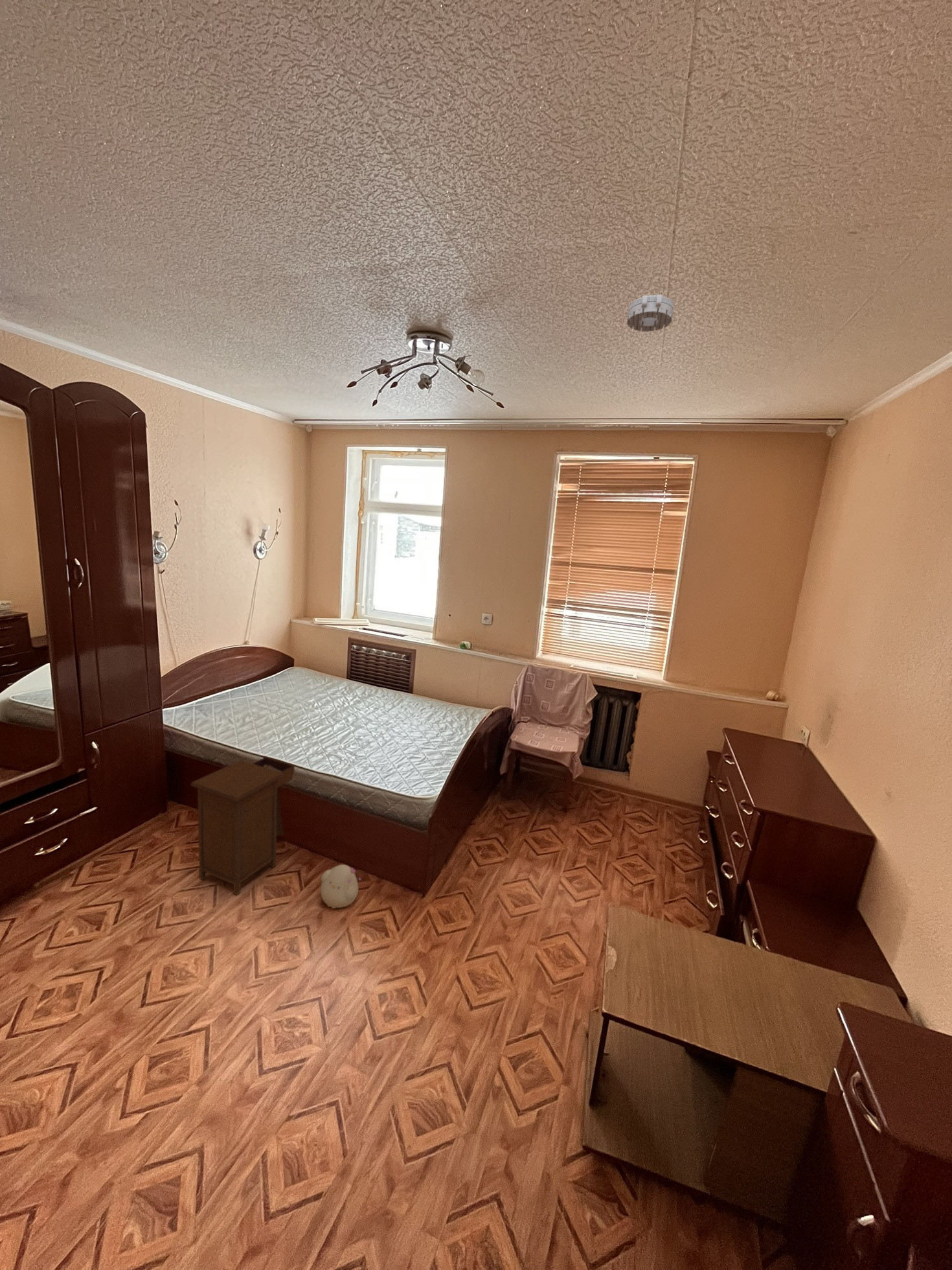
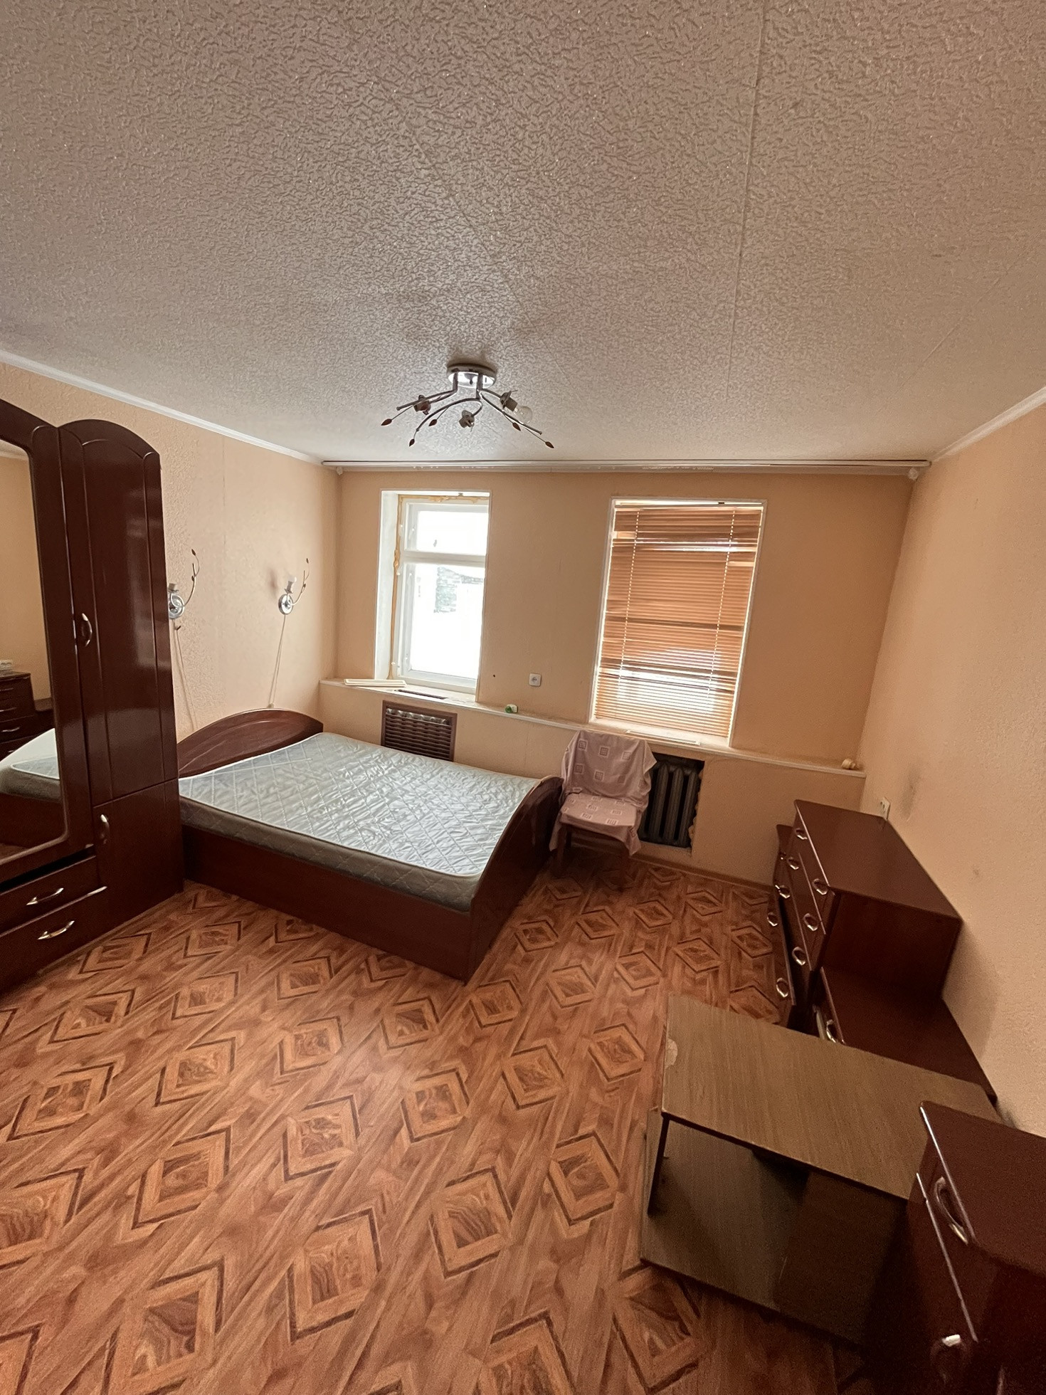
- plush toy [320,864,362,909]
- nightstand [190,756,295,895]
- smoke detector [626,294,675,332]
